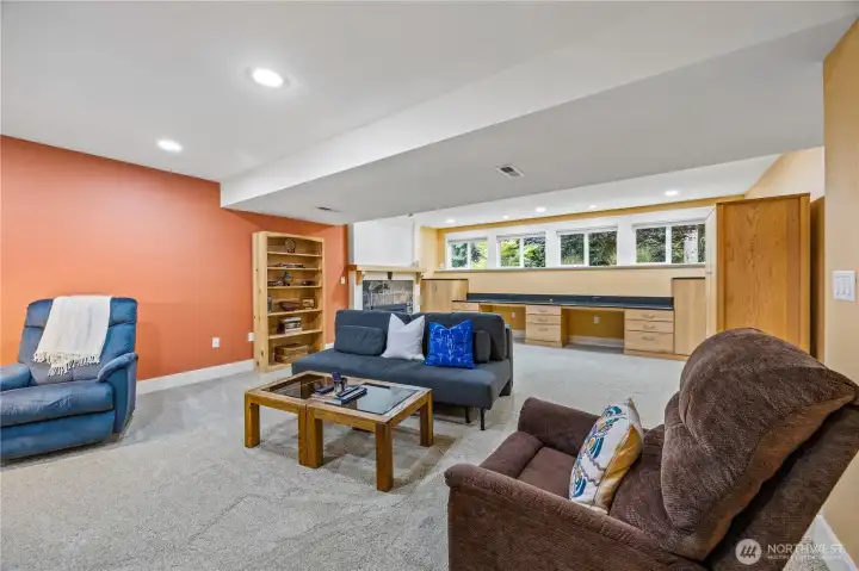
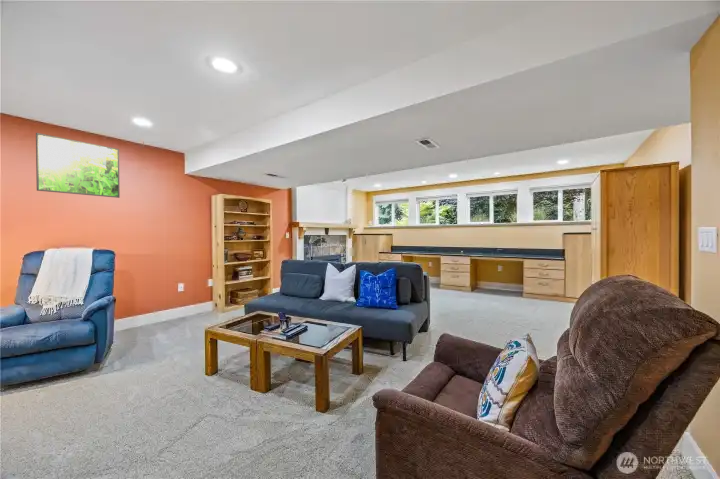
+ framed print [35,132,121,199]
